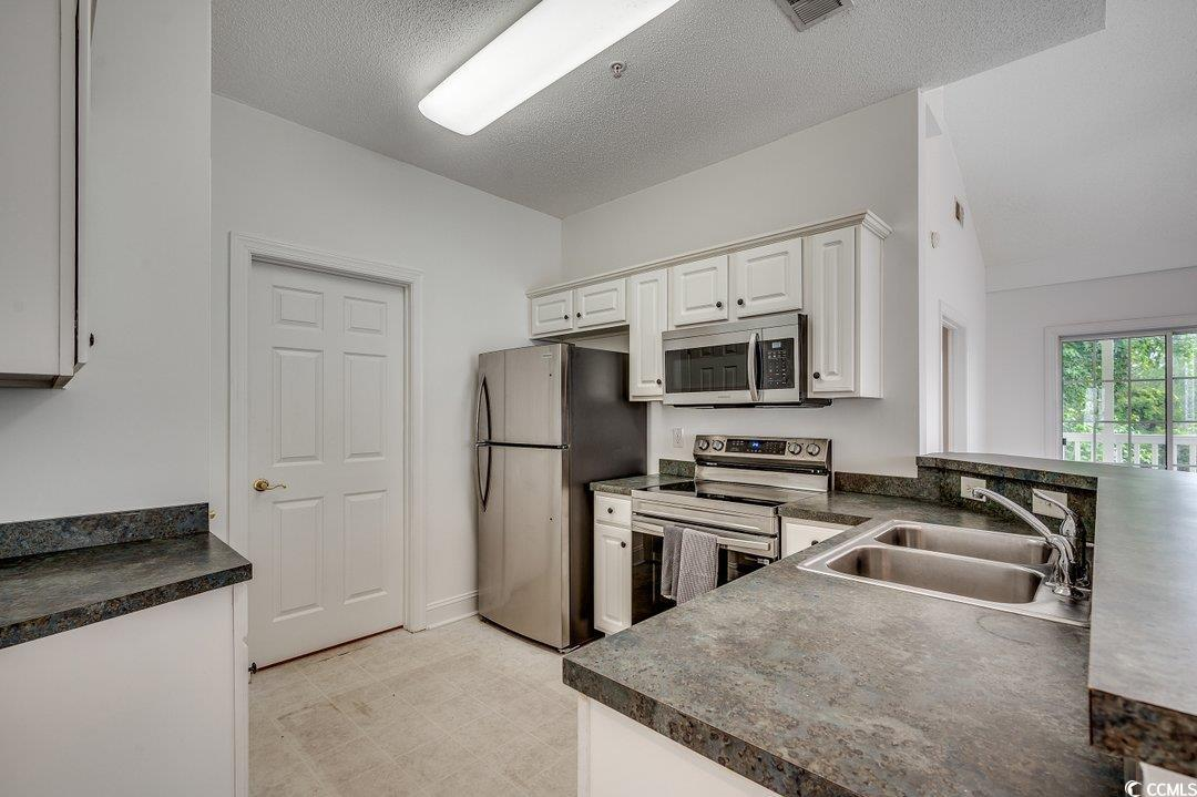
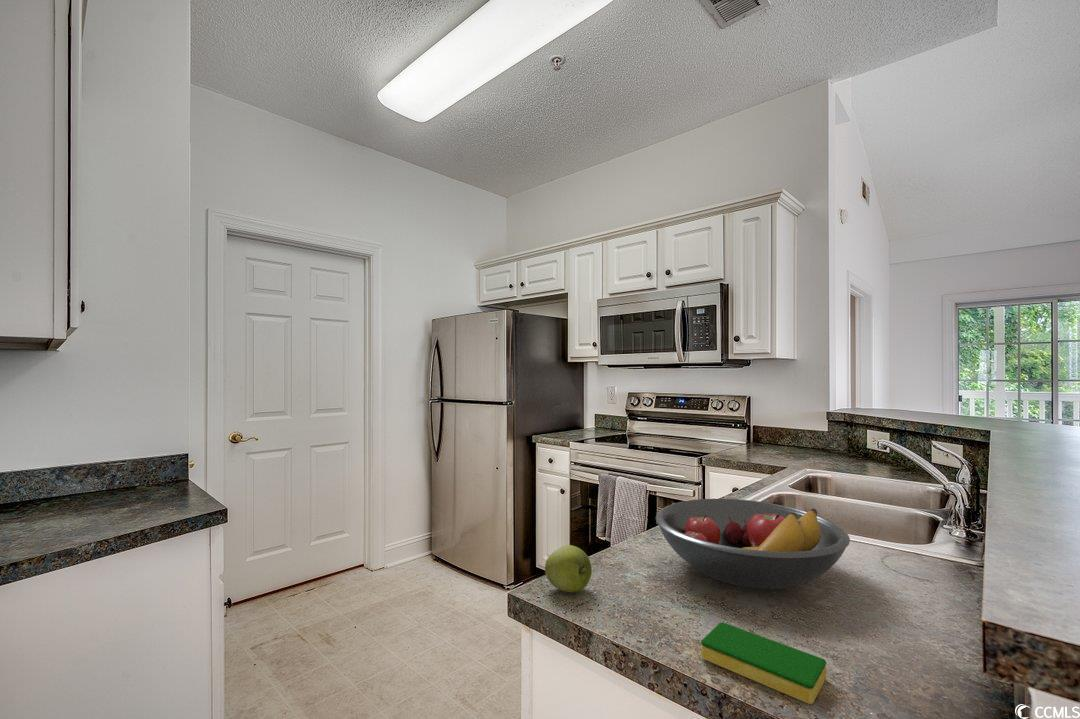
+ dish sponge [700,622,827,705]
+ fruit bowl [655,498,851,590]
+ apple [544,544,593,593]
